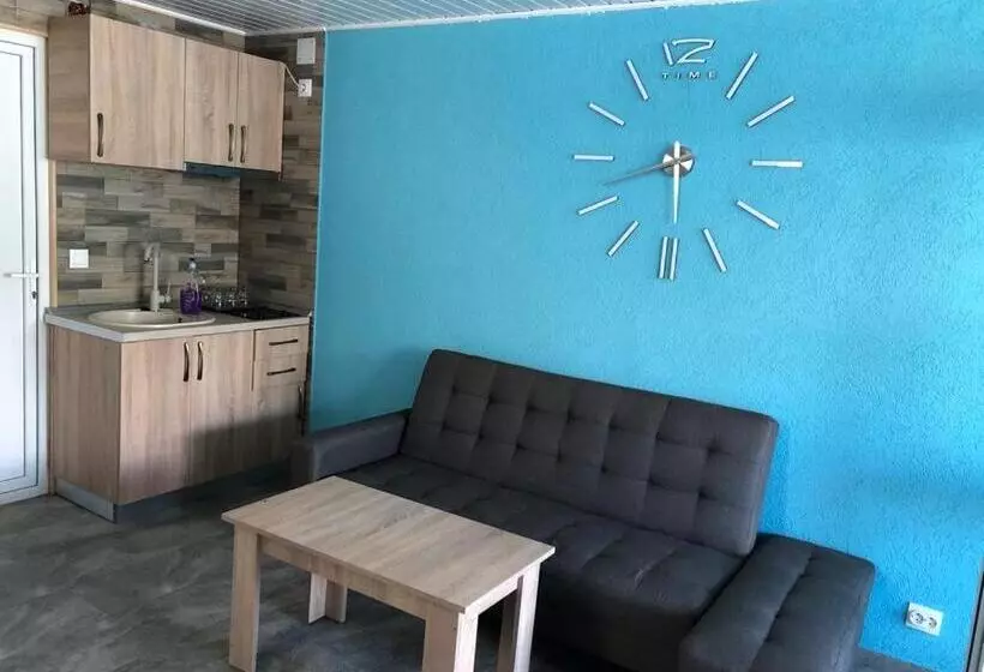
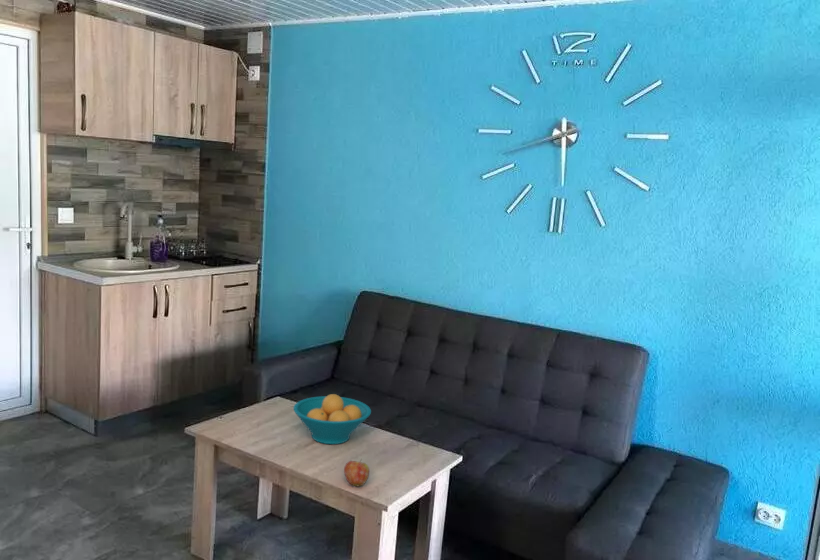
+ apple [343,458,370,487]
+ fruit bowl [292,393,372,445]
